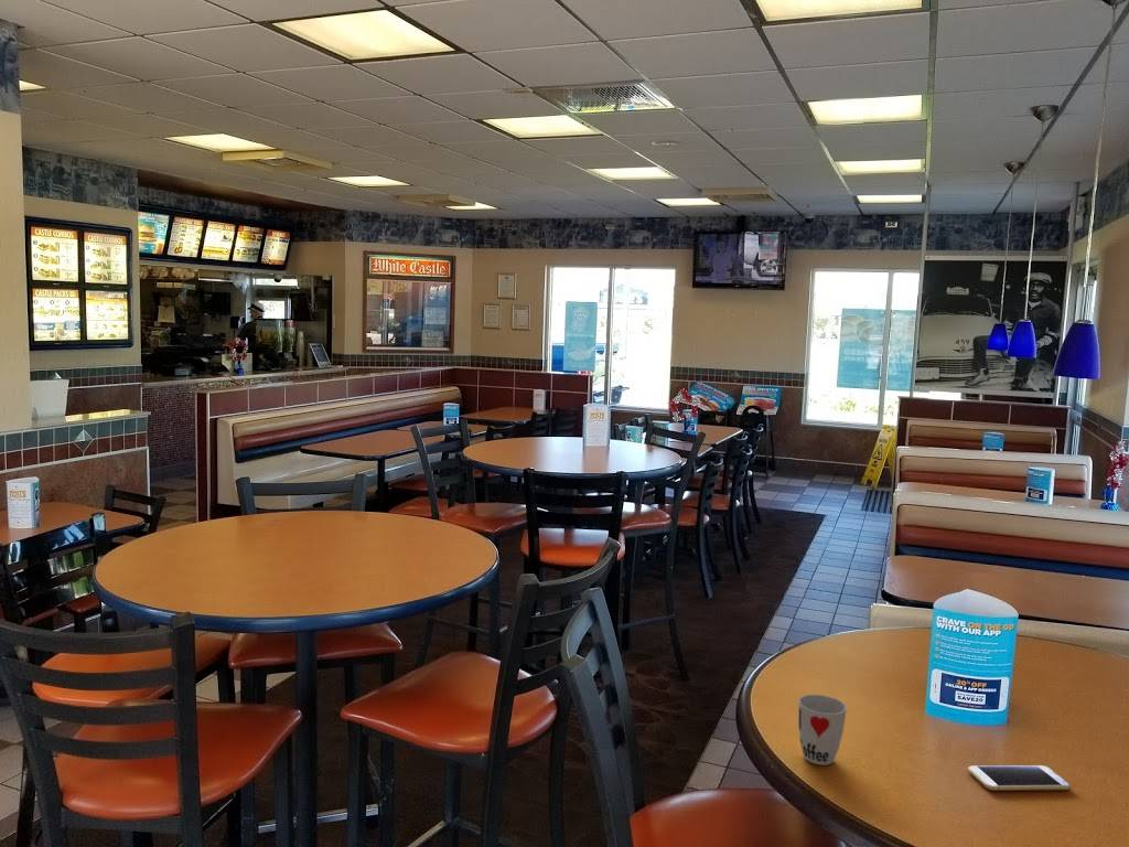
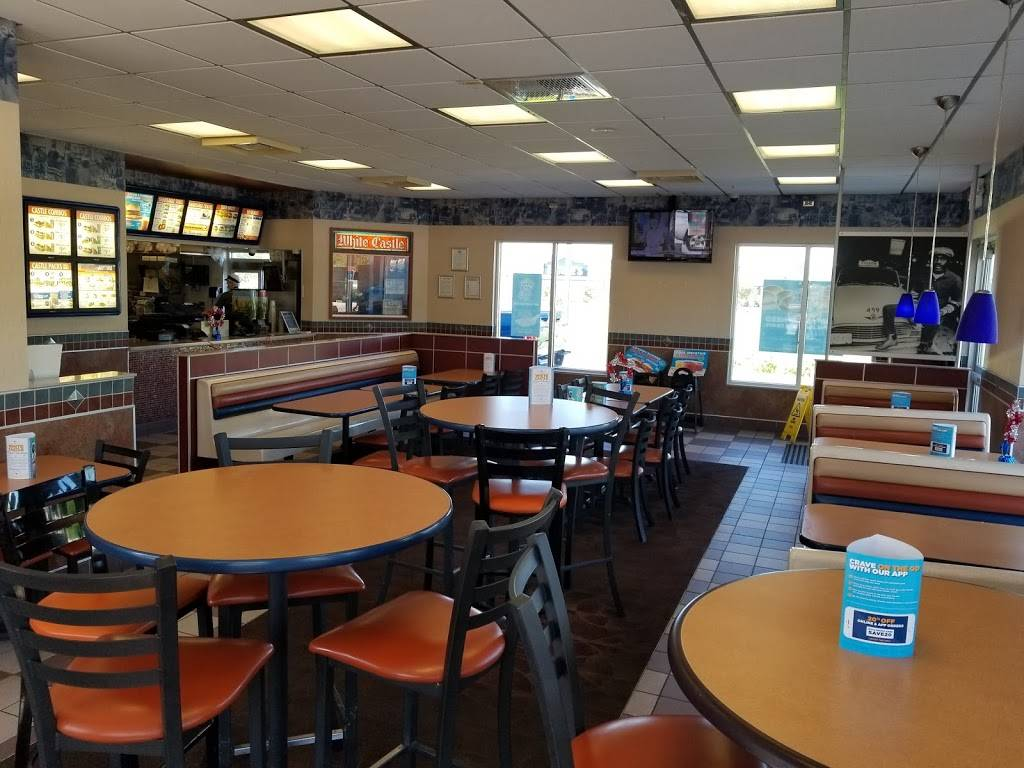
- cup [797,694,848,766]
- smartphone [967,764,1072,792]
